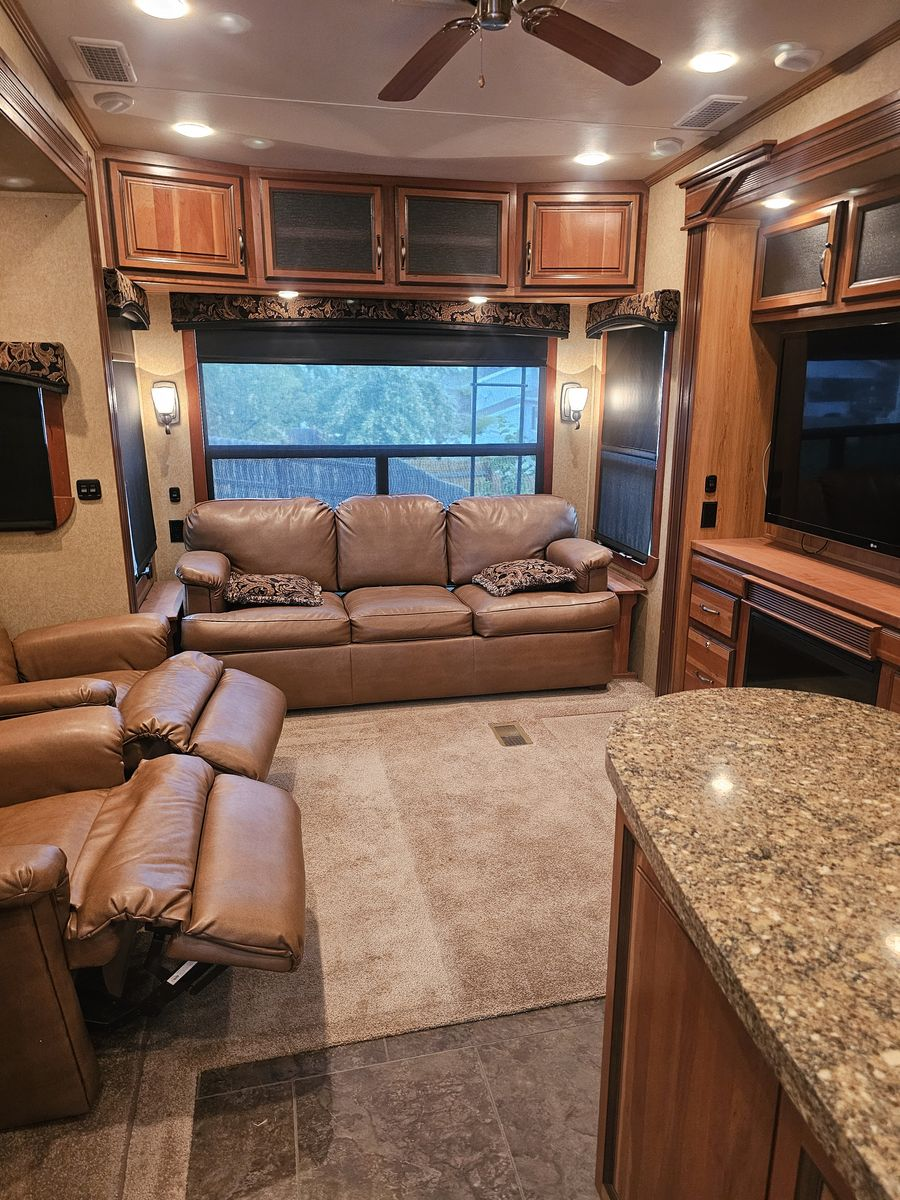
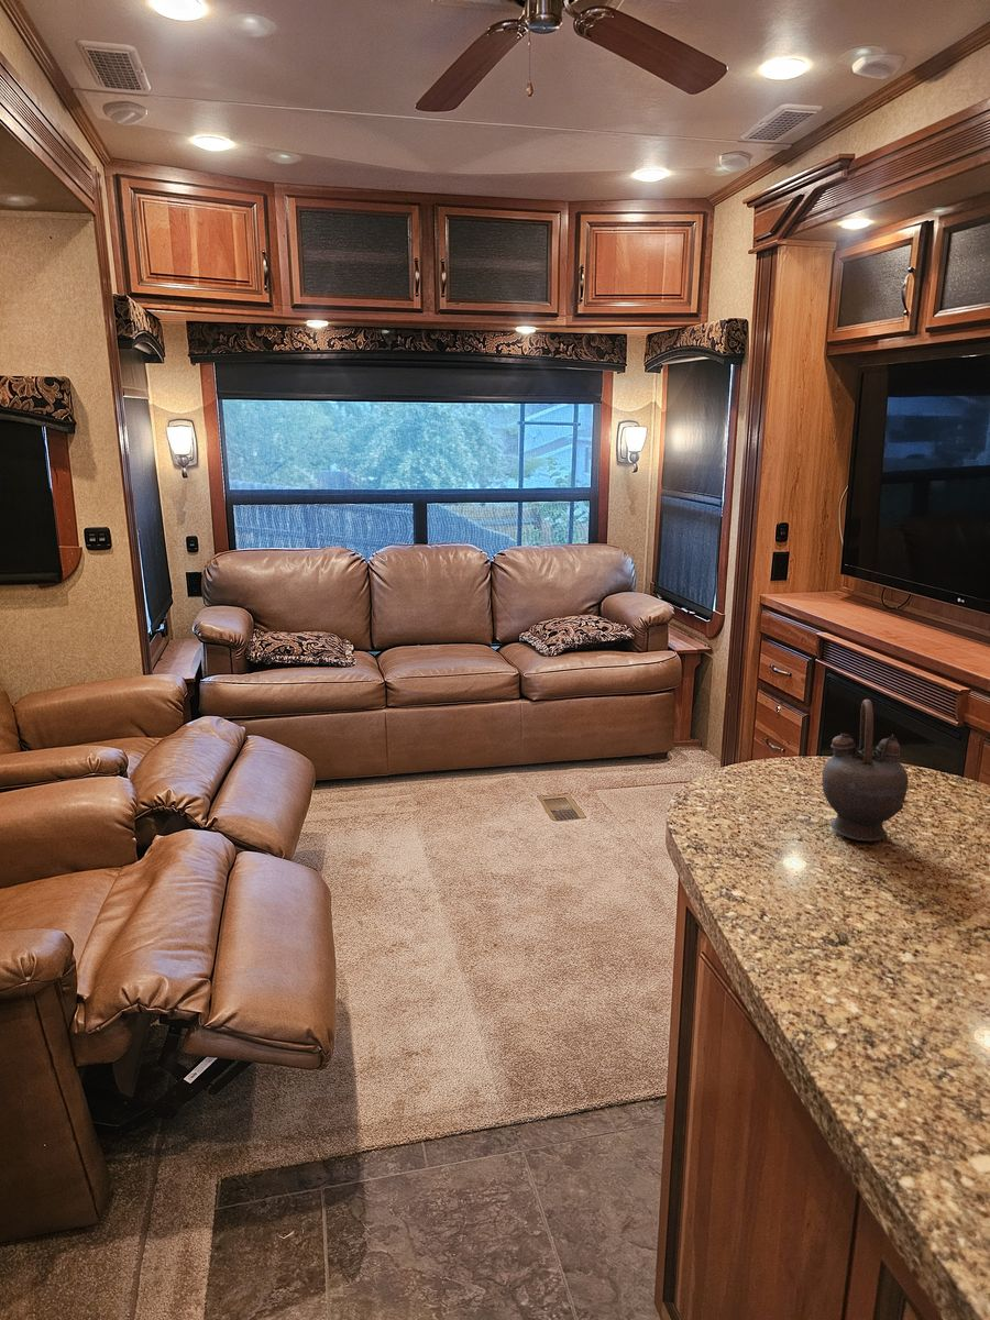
+ teapot [822,698,910,843]
